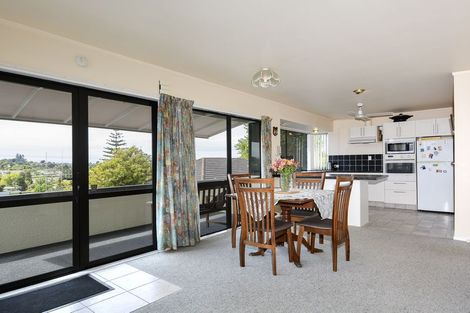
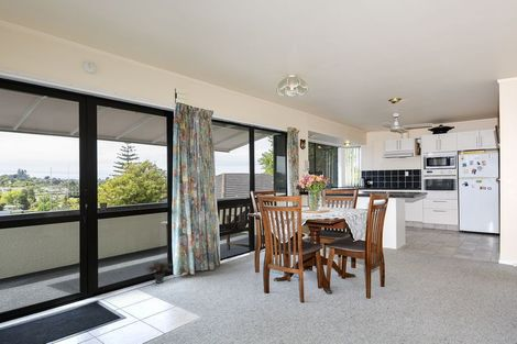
+ potted plant [144,259,174,285]
